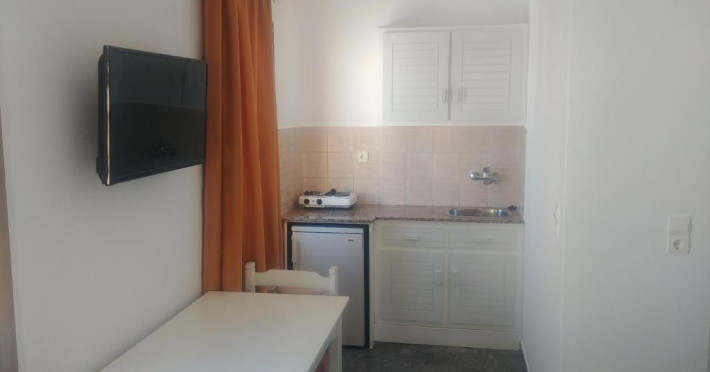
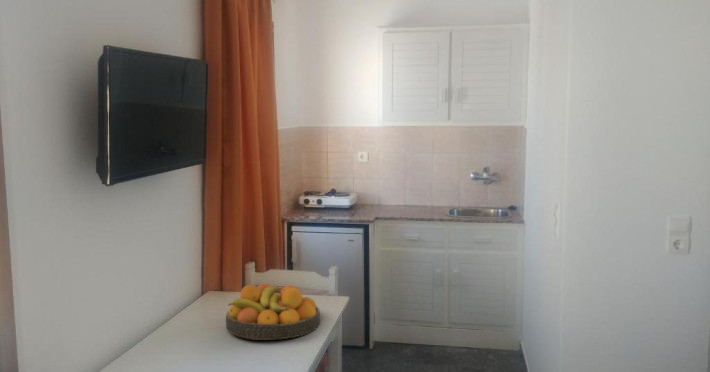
+ fruit bowl [225,282,321,341]
